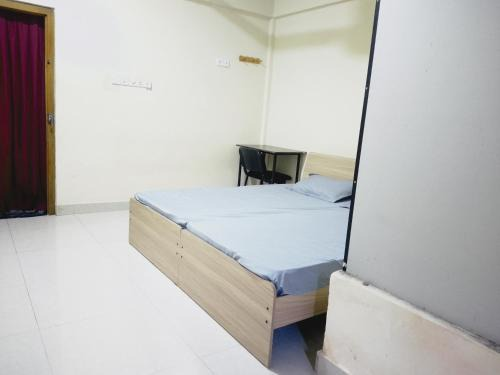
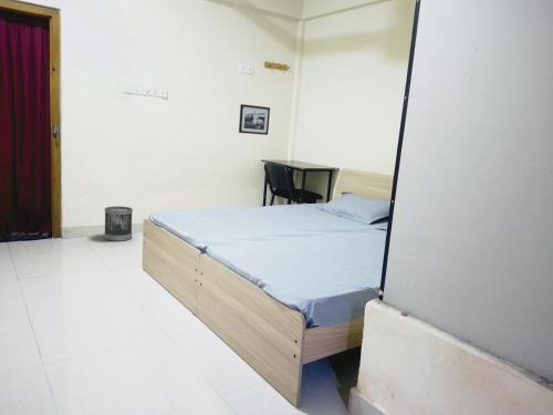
+ picture frame [238,103,271,136]
+ wastebasket [103,205,134,242]
